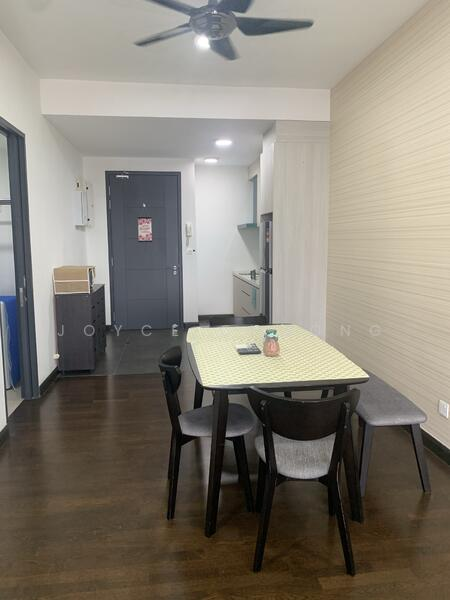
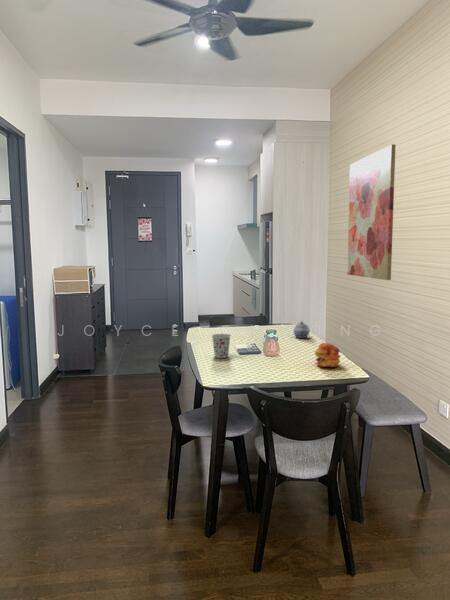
+ wall art [346,143,397,281]
+ teapot [293,320,311,339]
+ cup [211,333,232,359]
+ flower [313,342,342,368]
